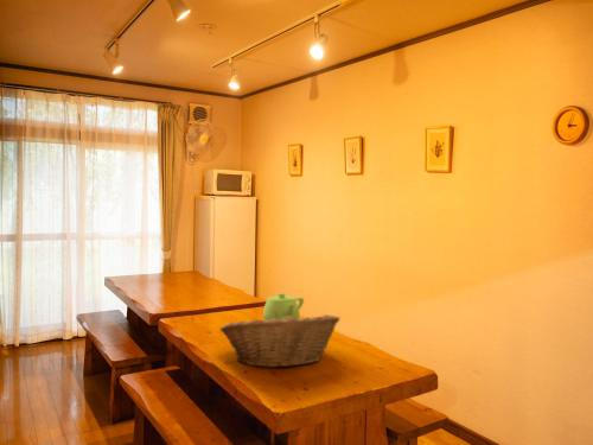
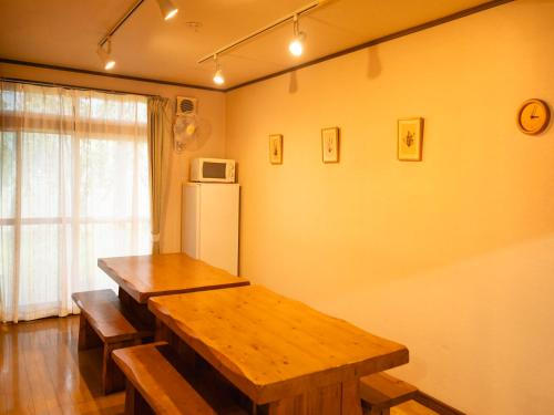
- fruit basket [218,312,340,369]
- teapot [262,292,305,320]
